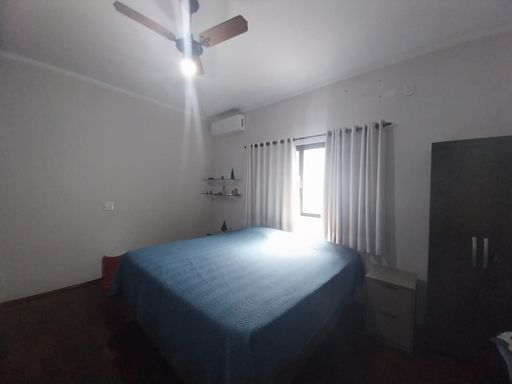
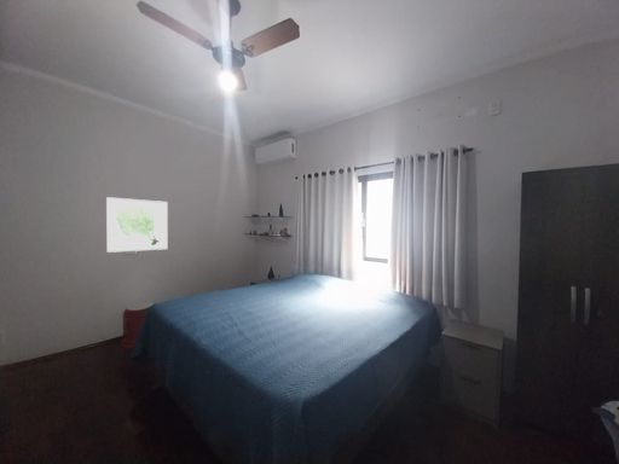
+ wall art [105,196,169,254]
